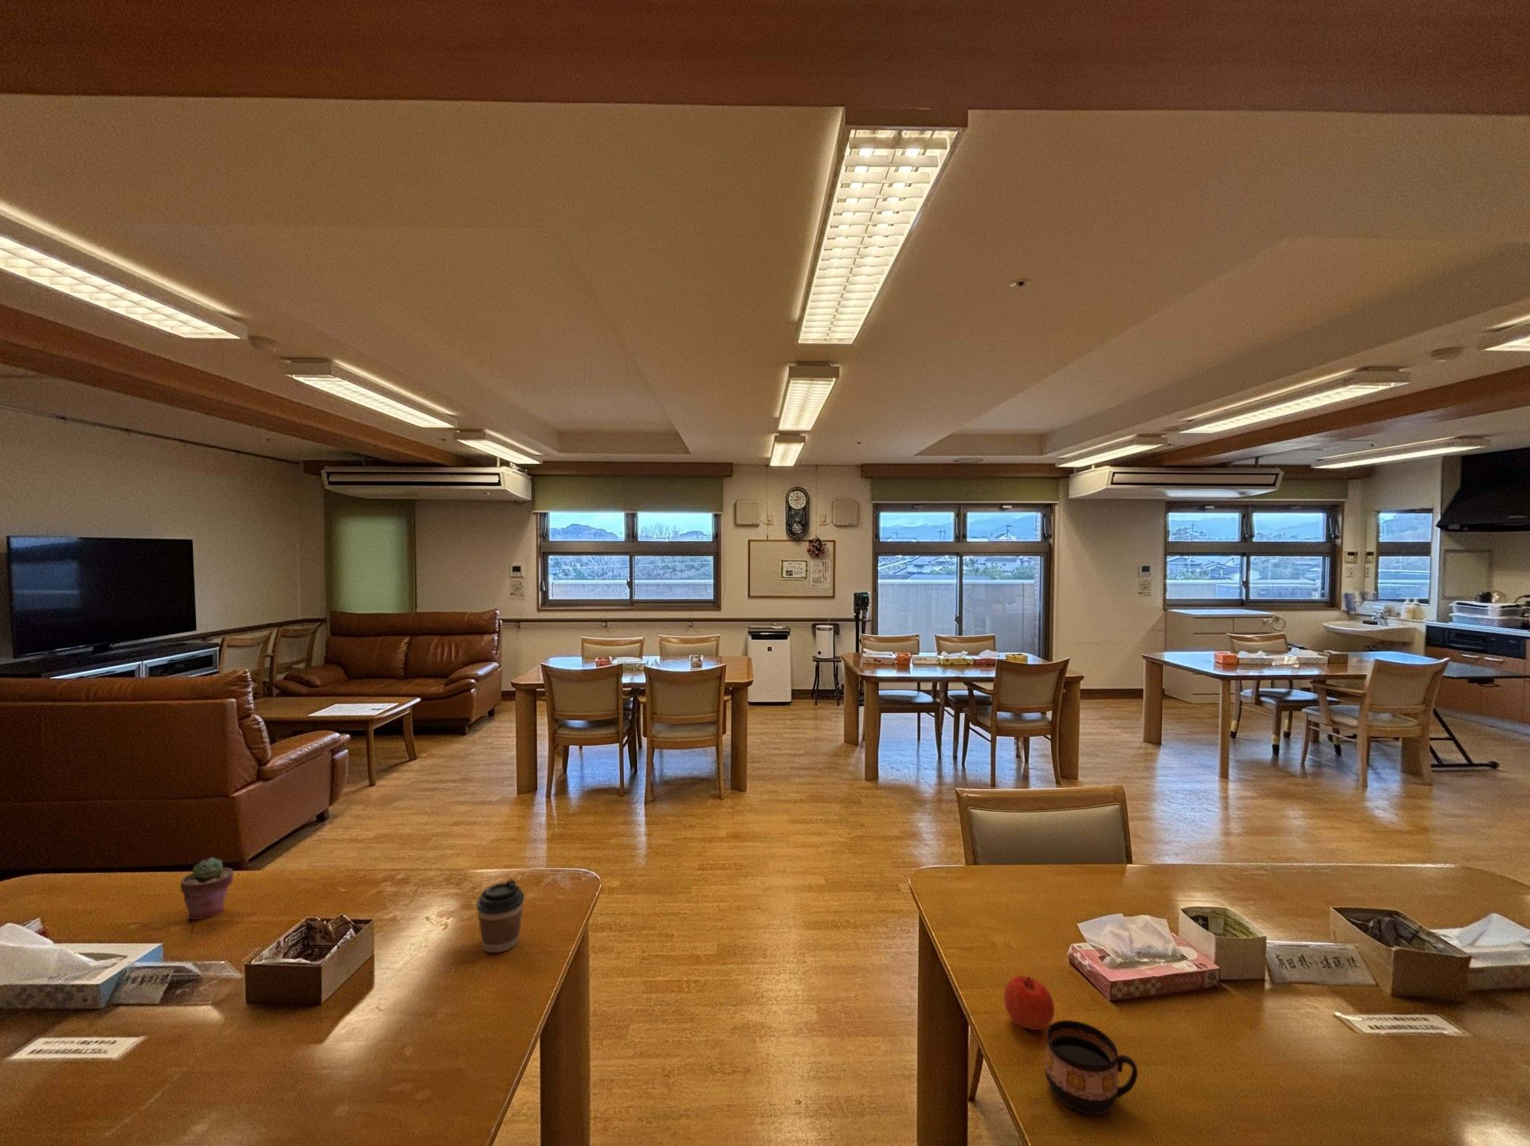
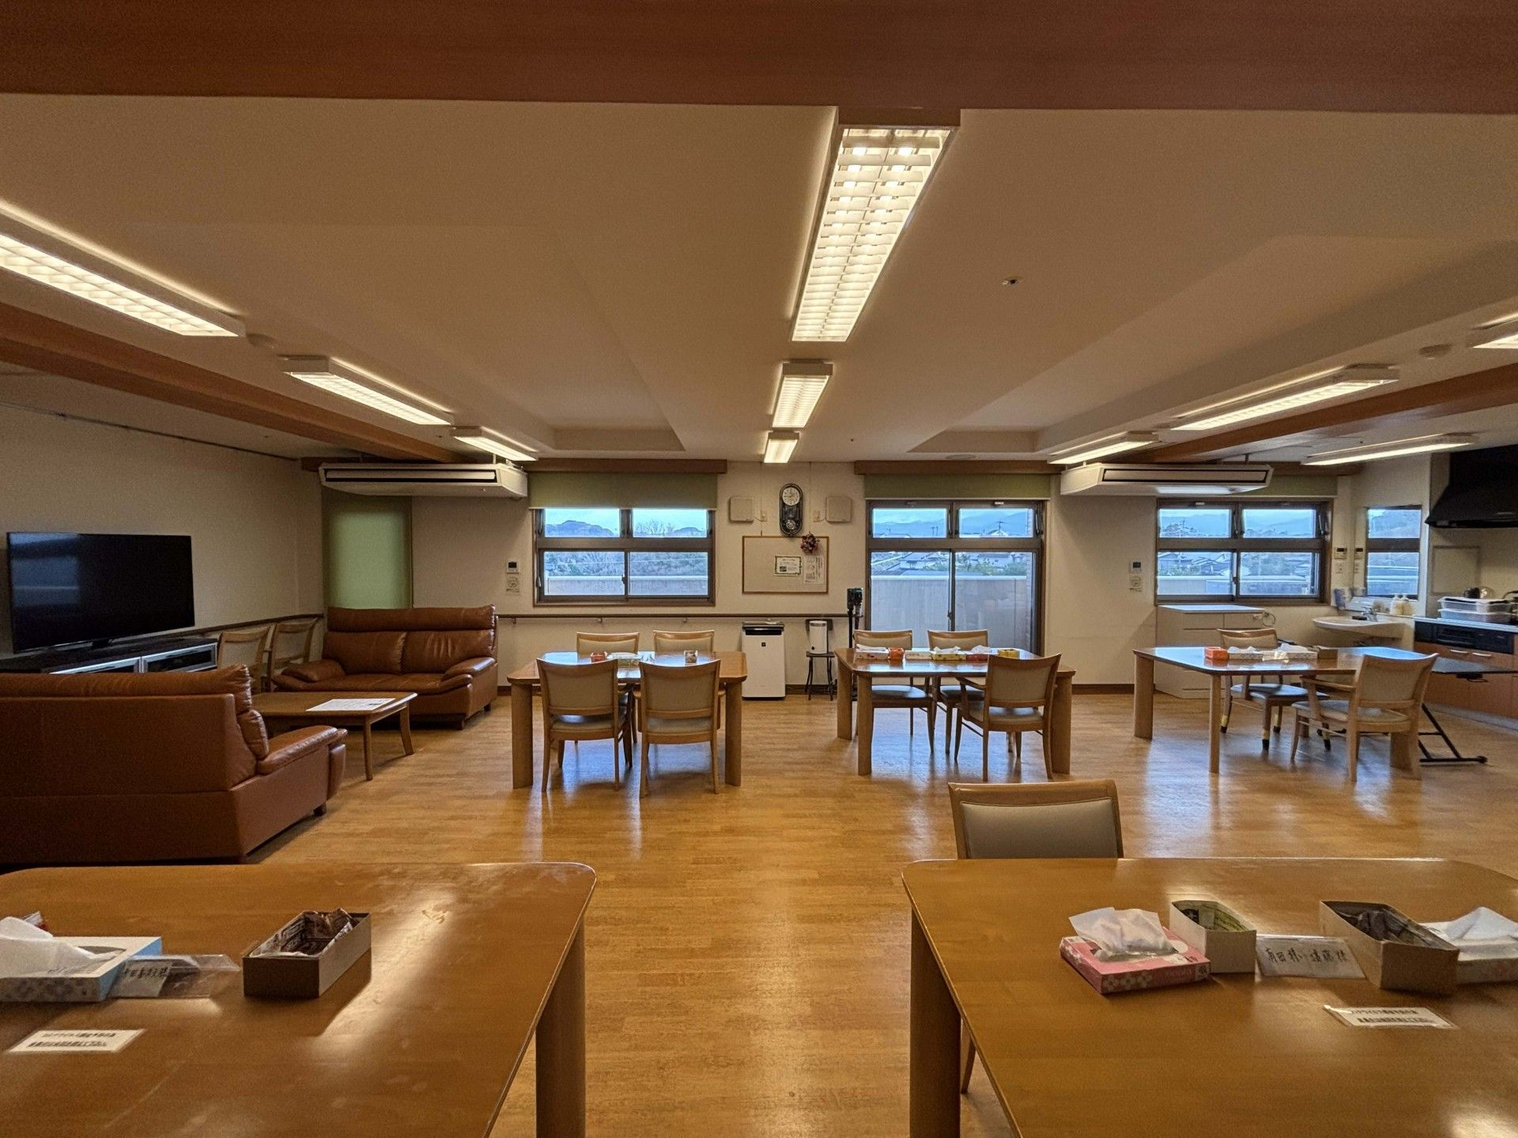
- coffee cup [476,879,525,953]
- cup [1044,1020,1138,1116]
- apple [1004,975,1055,1030]
- potted succulent [180,856,234,921]
